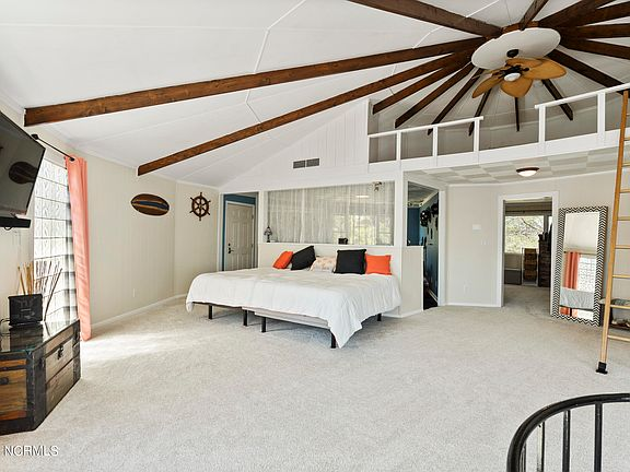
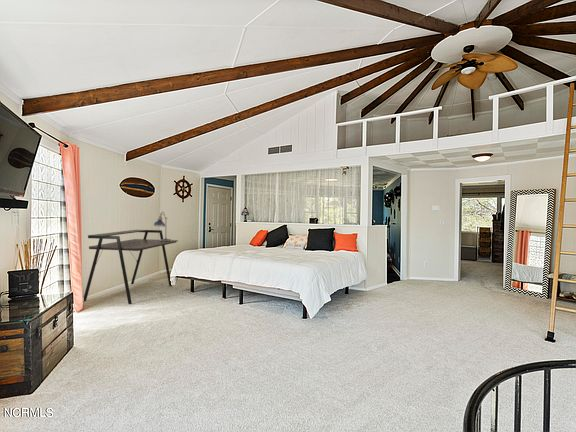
+ desk [83,229,179,305]
+ lamp [153,211,172,241]
